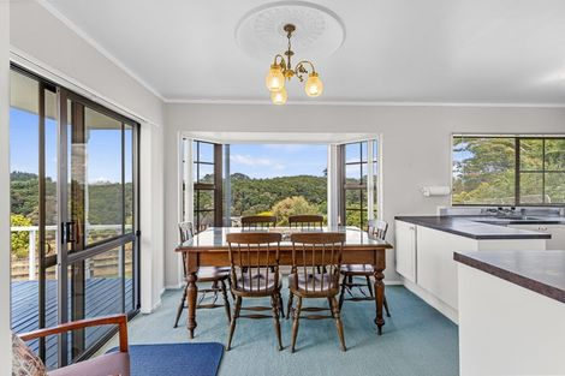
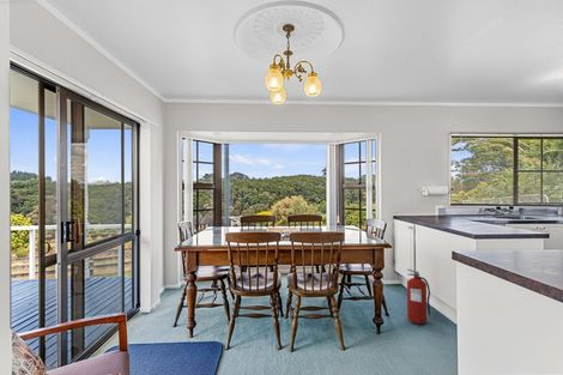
+ fire extinguisher [406,268,431,325]
